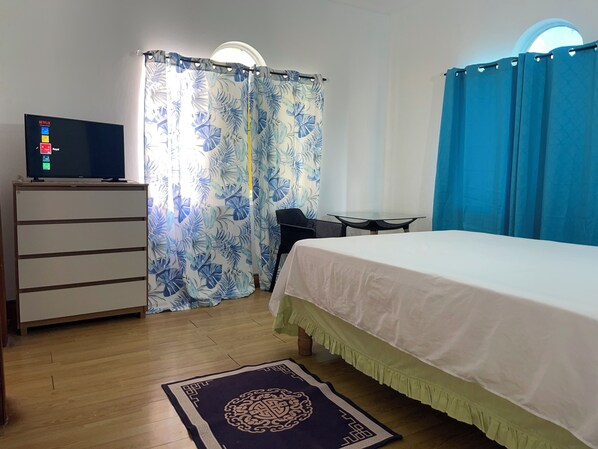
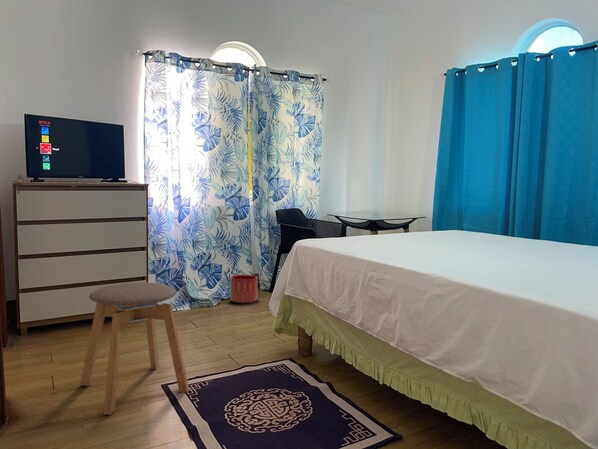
+ planter [229,273,259,304]
+ stool [79,282,190,416]
